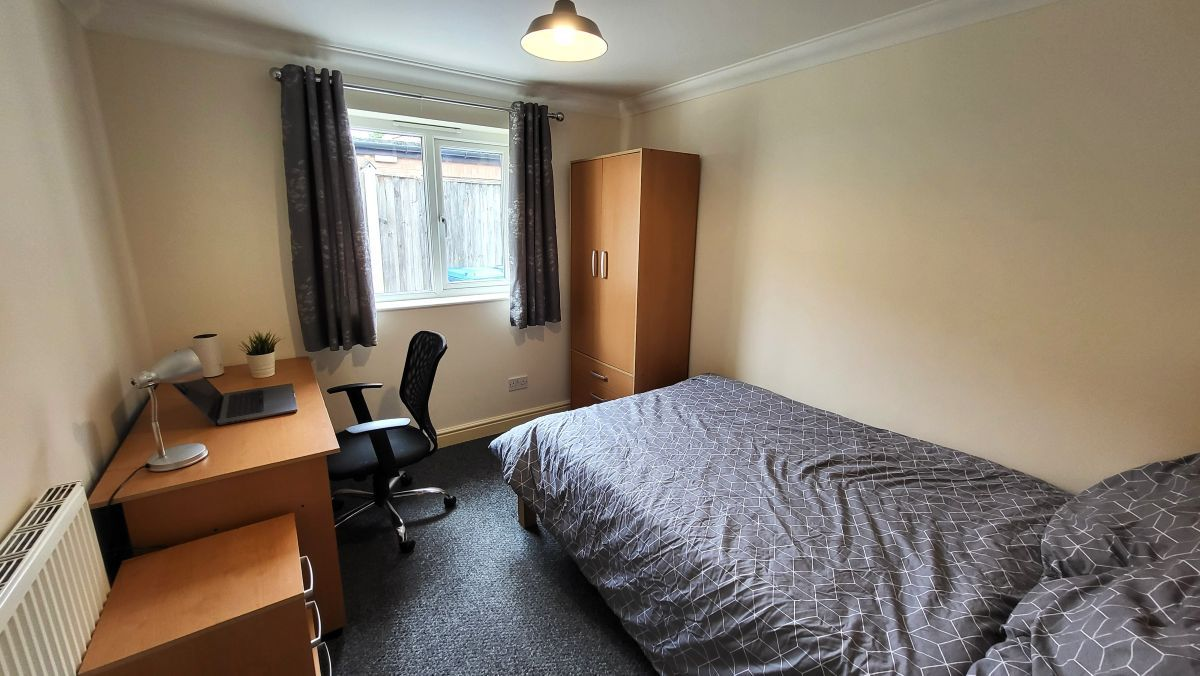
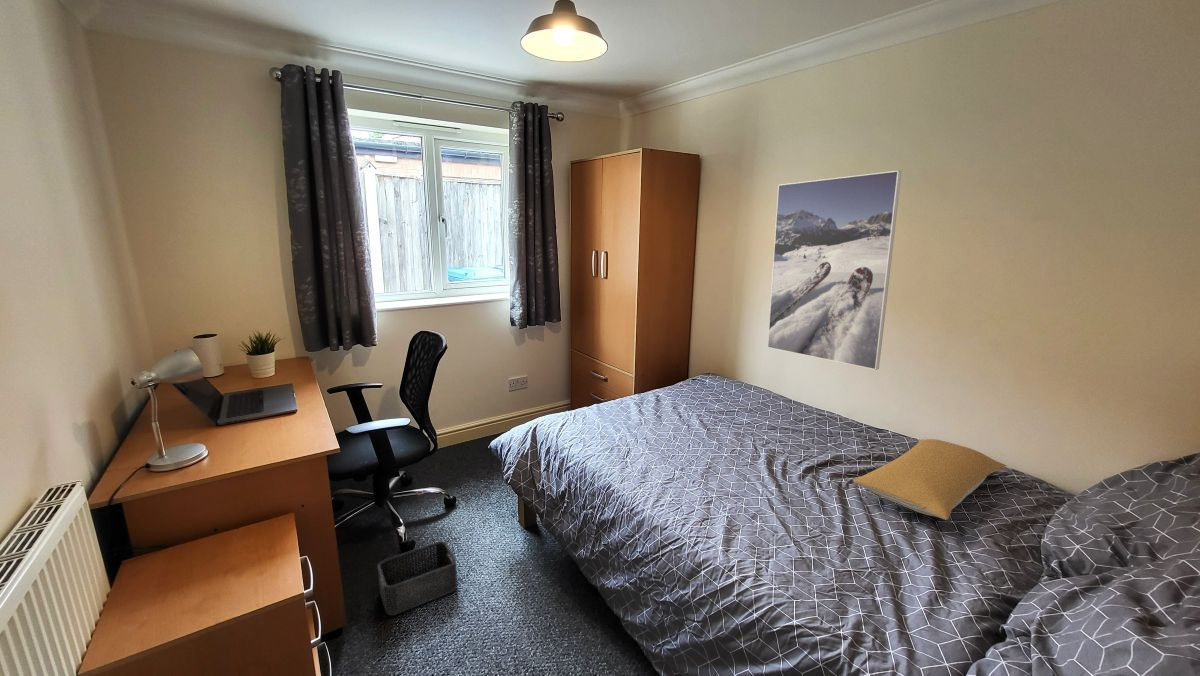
+ storage bin [377,540,458,616]
+ pillow [852,438,1007,521]
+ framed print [766,170,903,371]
